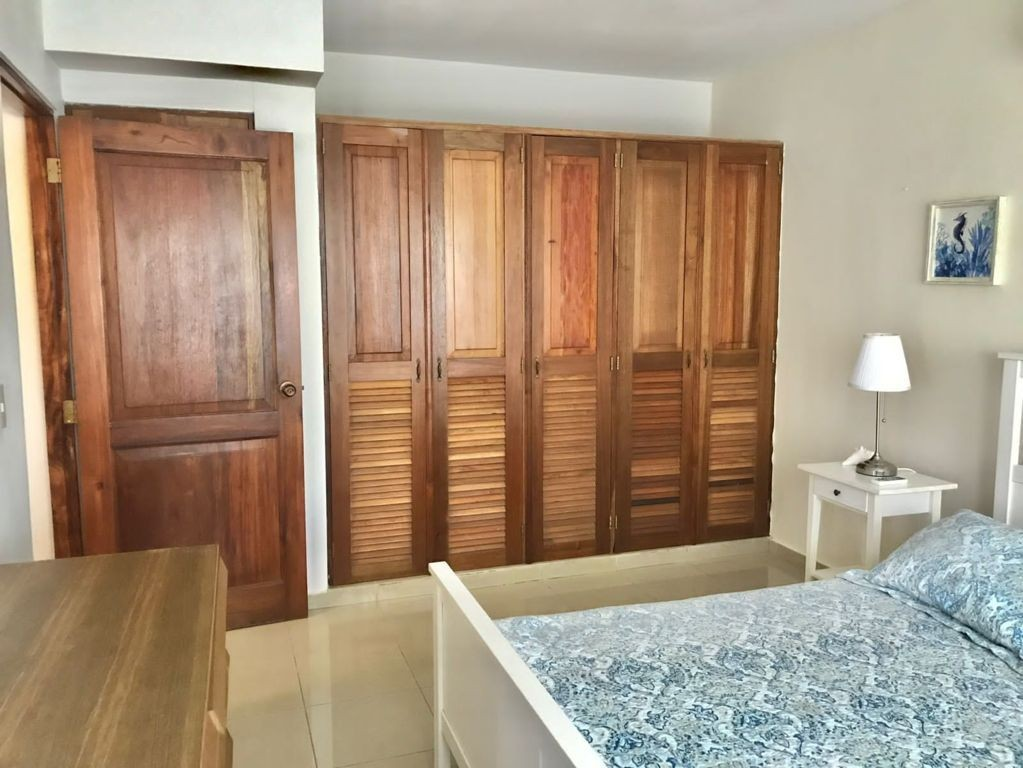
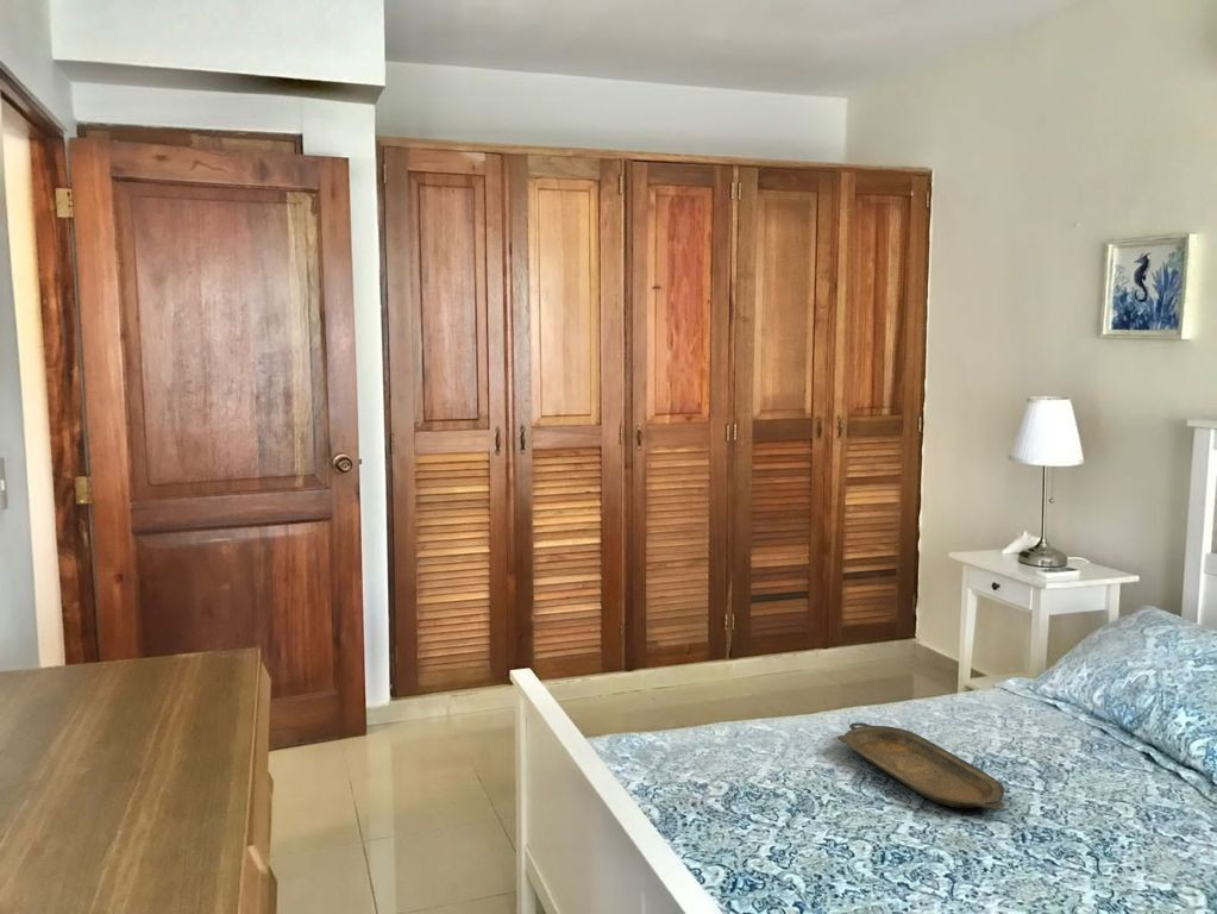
+ serving tray [836,721,1005,810]
